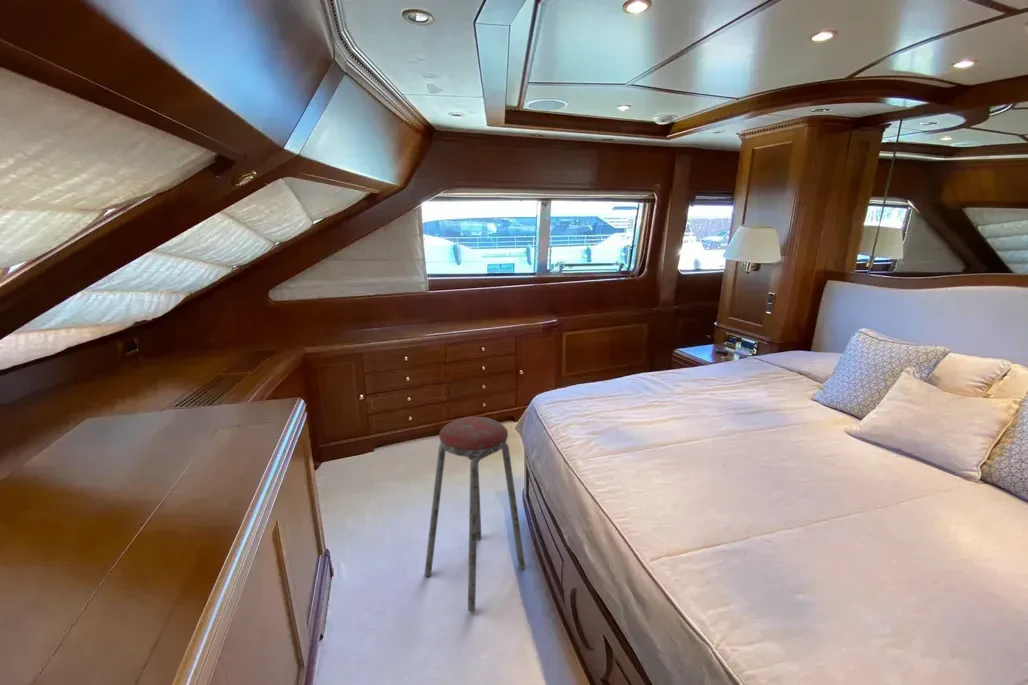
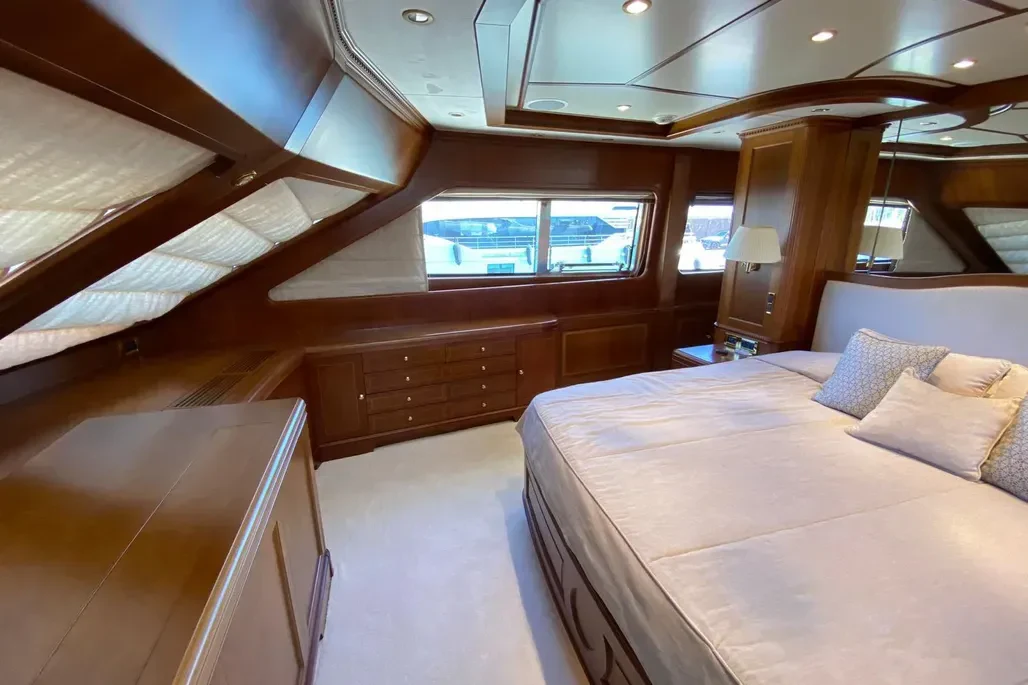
- music stool [423,416,526,613]
